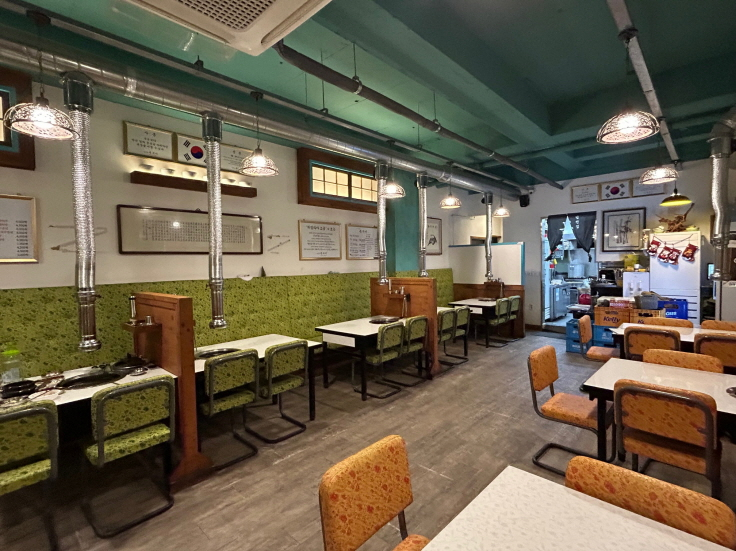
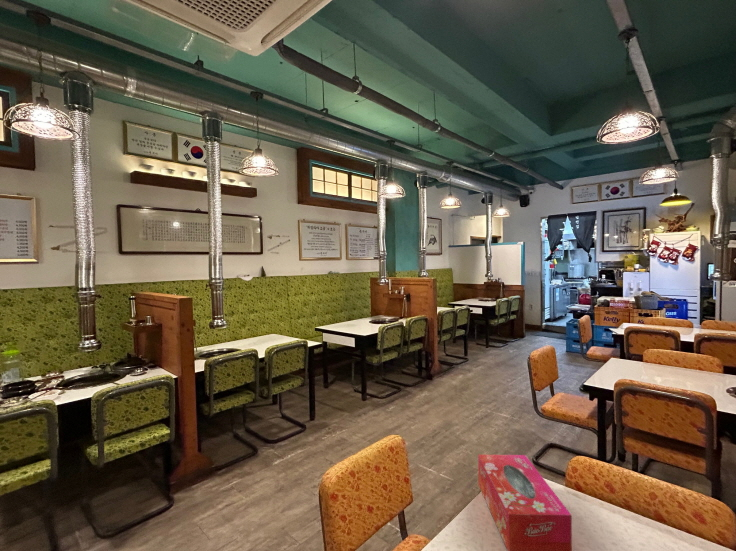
+ tissue box [477,454,573,551]
